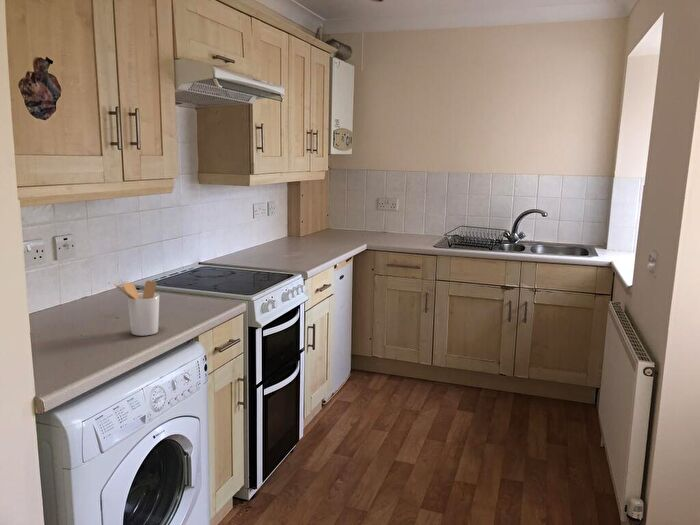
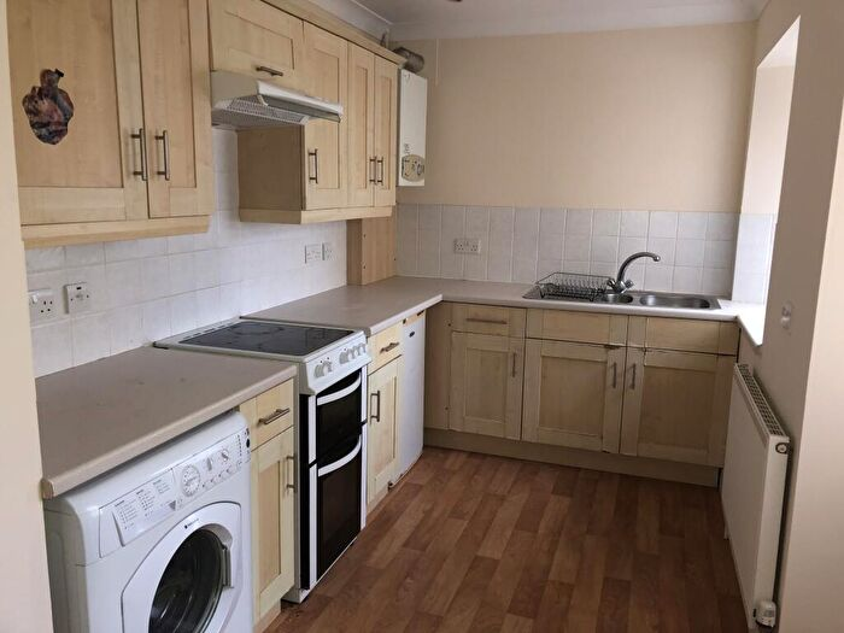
- utensil holder [112,279,160,337]
